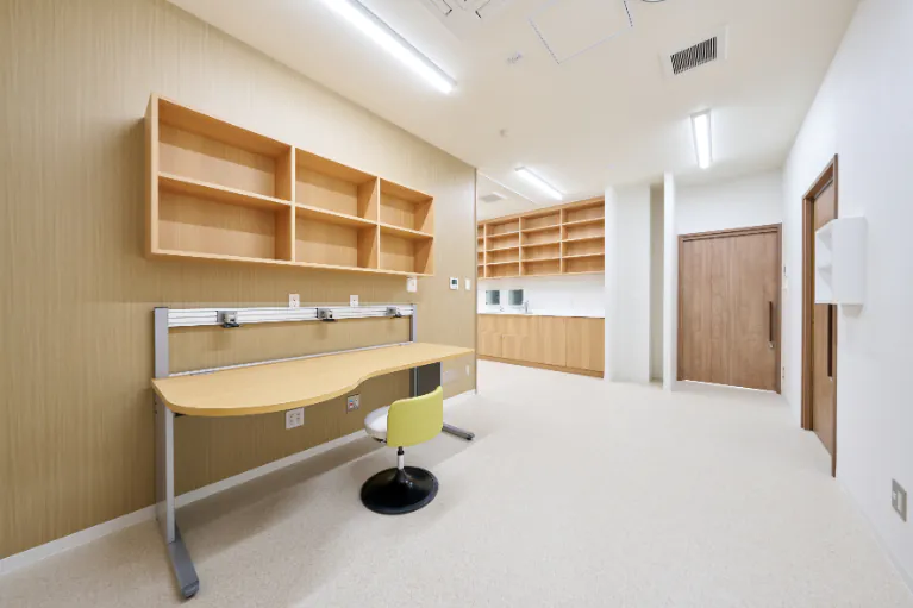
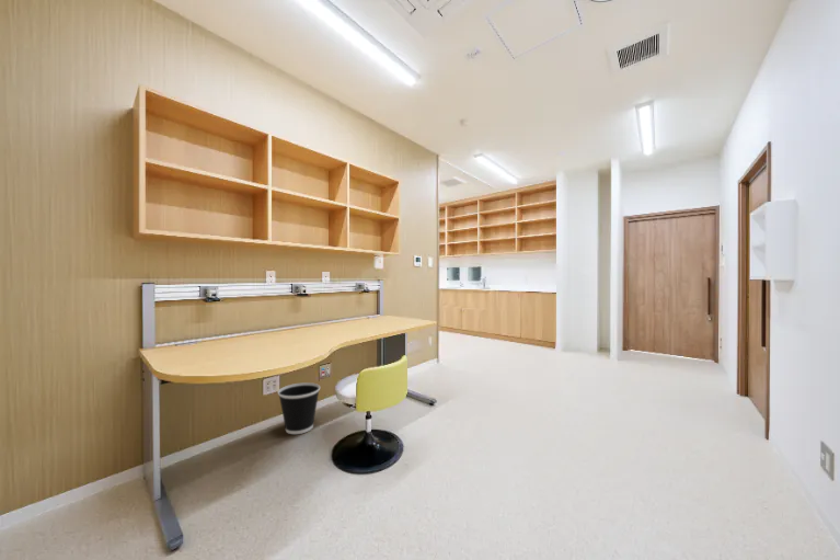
+ wastebasket [277,381,321,435]
